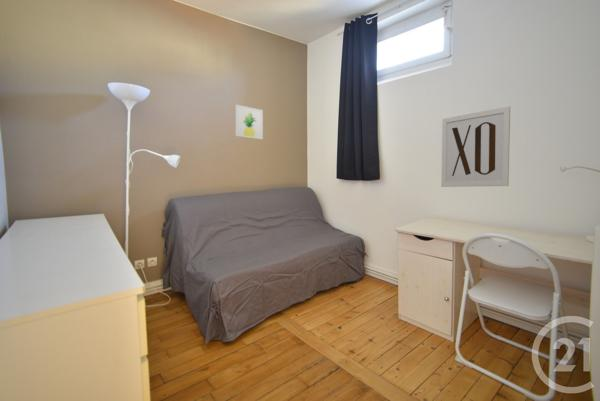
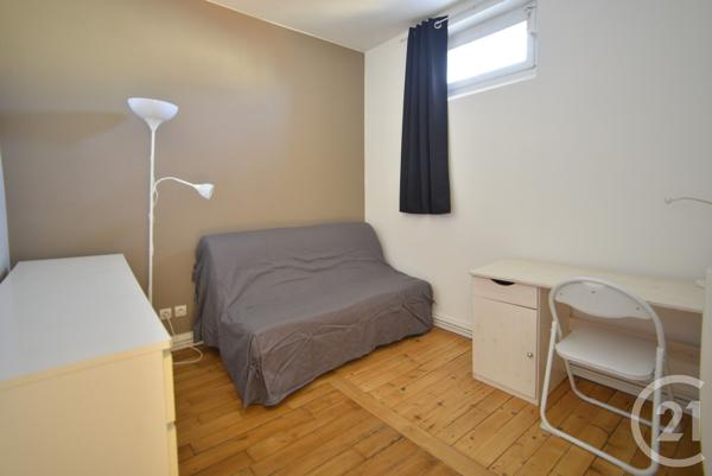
- wall art [440,105,511,188]
- wall art [234,104,264,140]
